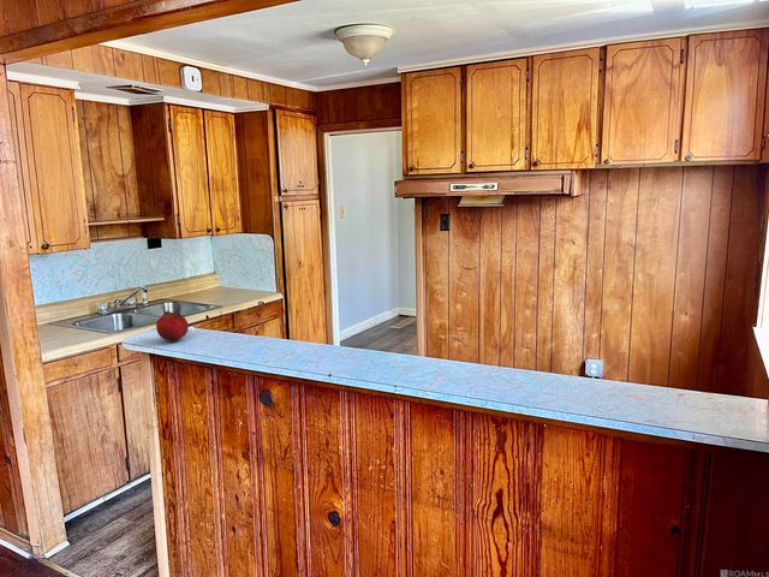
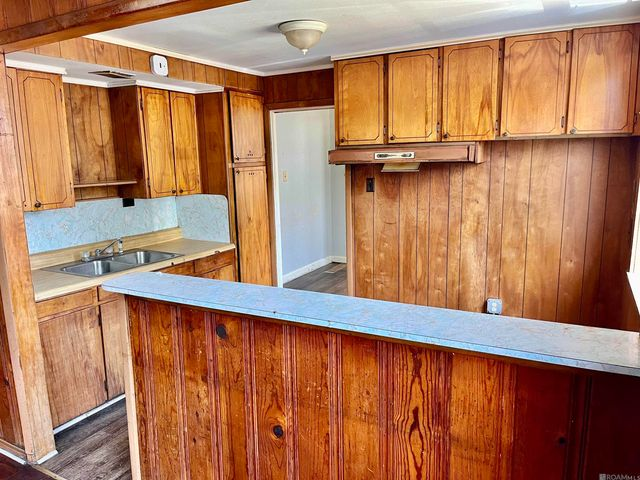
- fruit [155,310,190,343]
